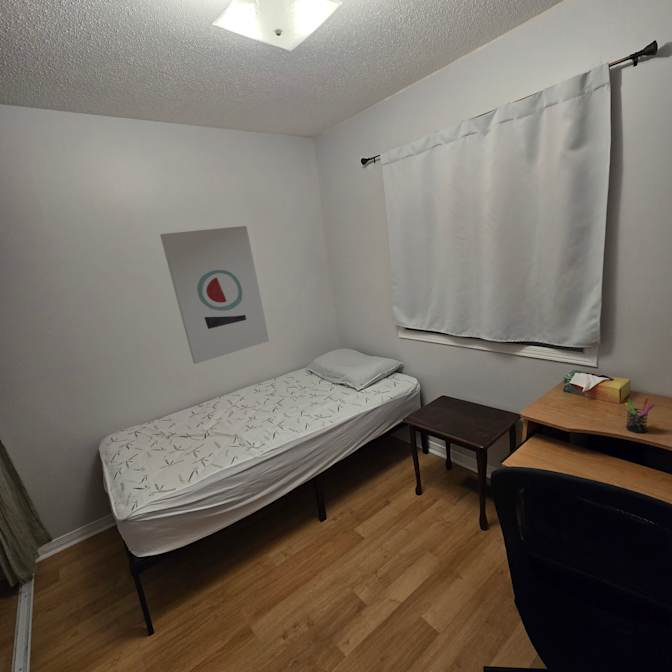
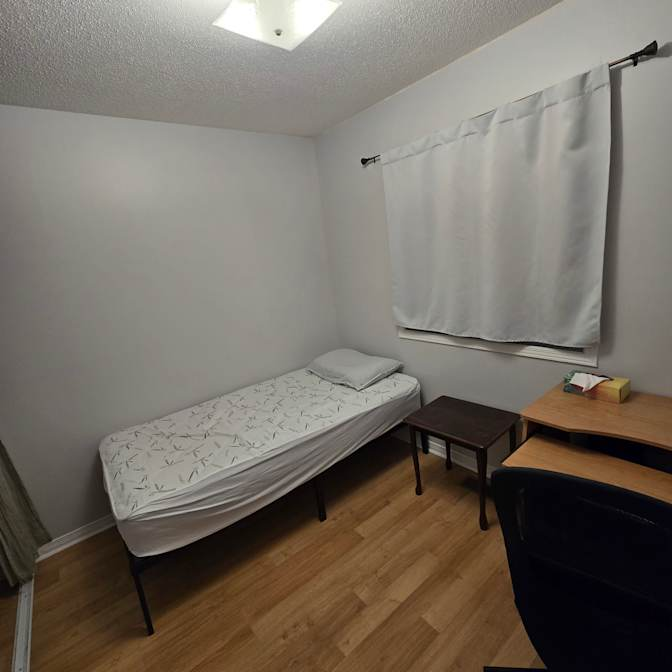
- wall art [159,225,270,365]
- pen holder [625,397,656,434]
